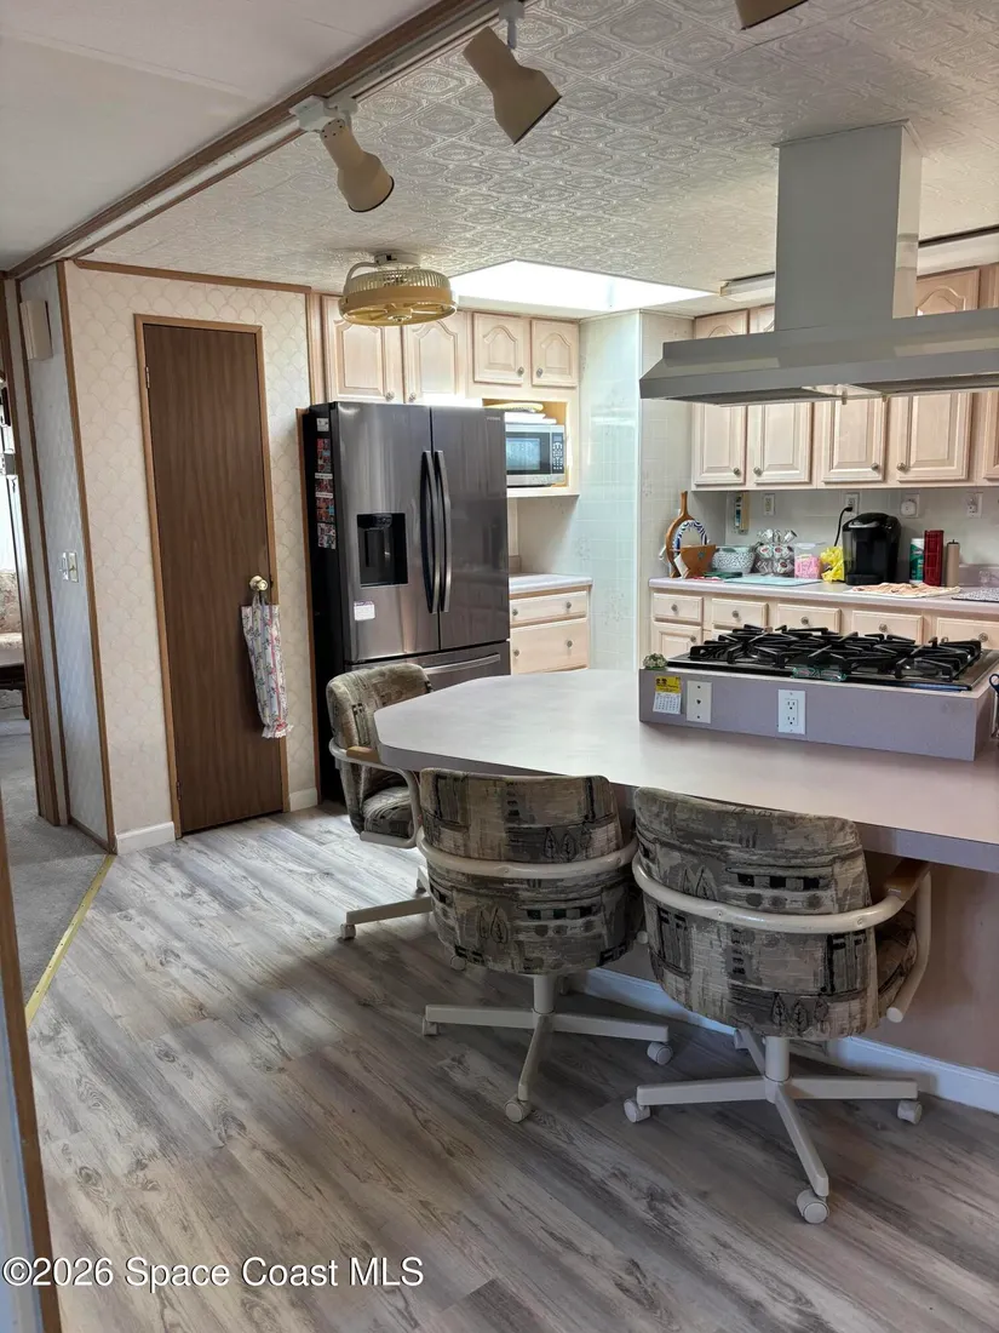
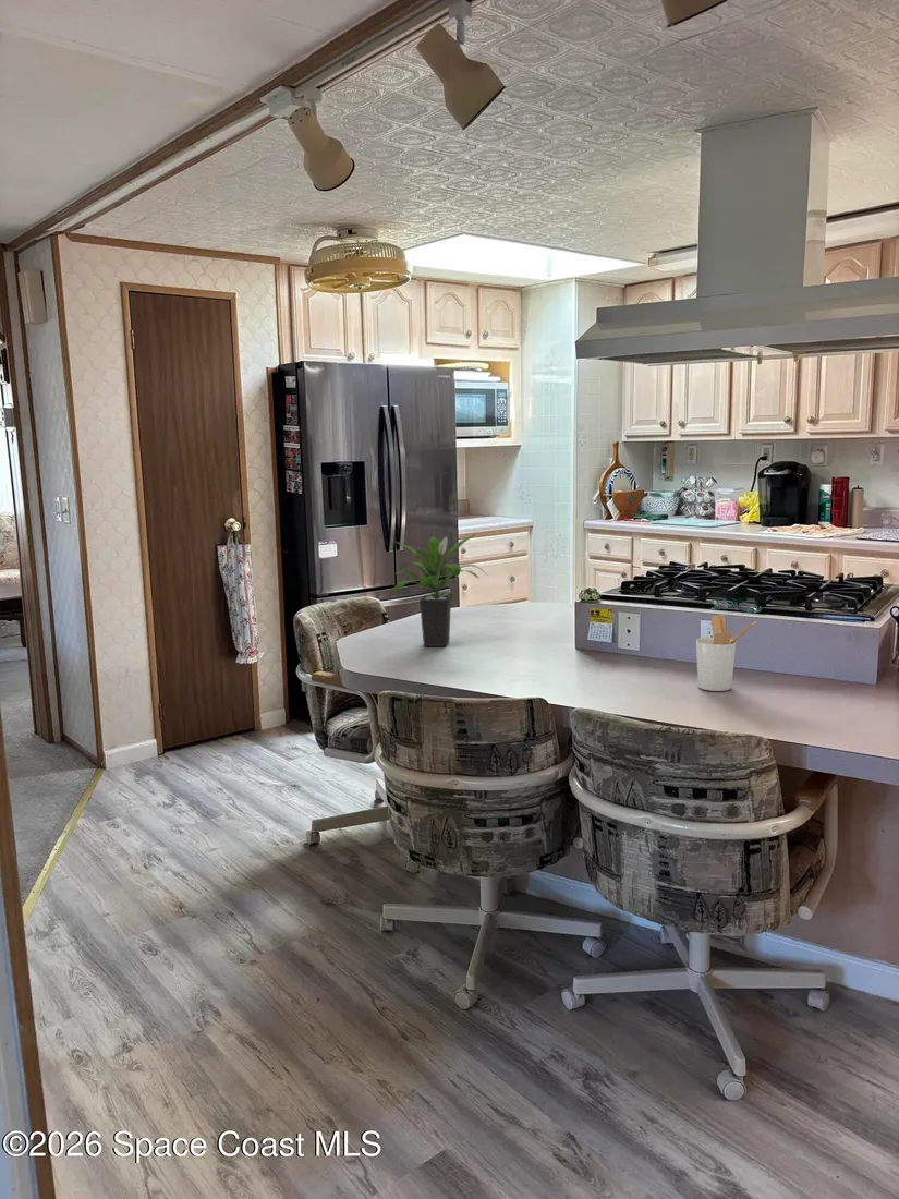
+ utensil holder [695,614,758,692]
+ potted plant [386,533,487,647]
